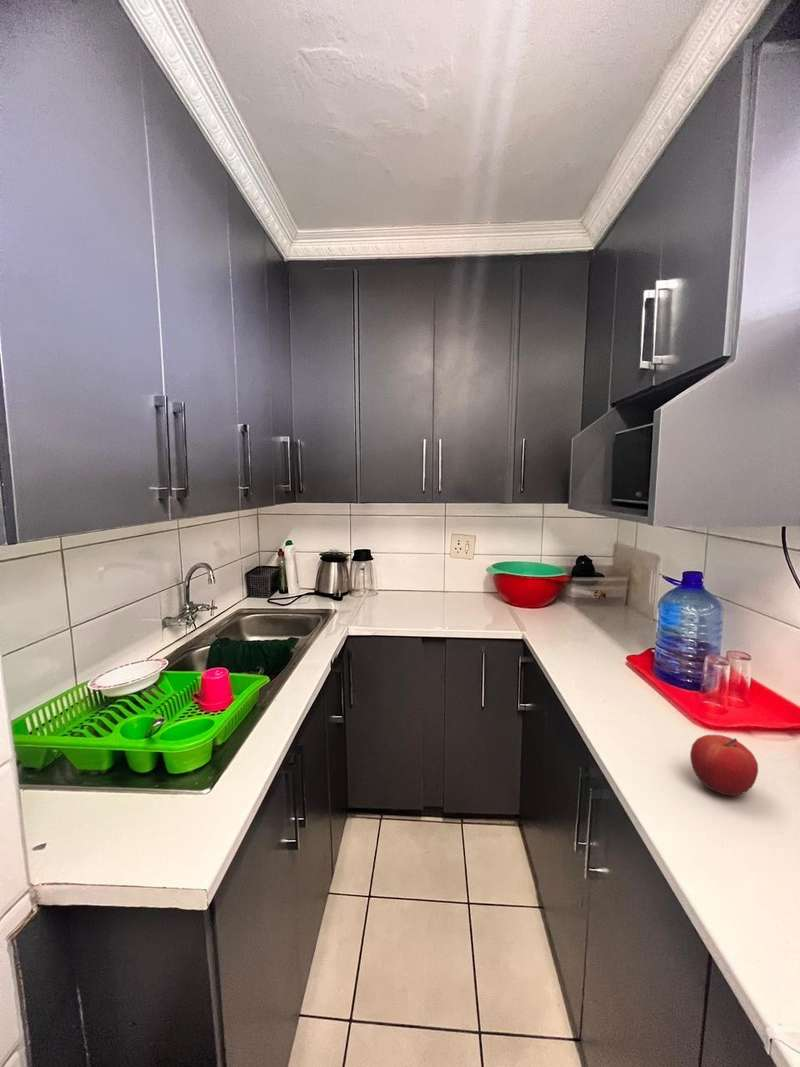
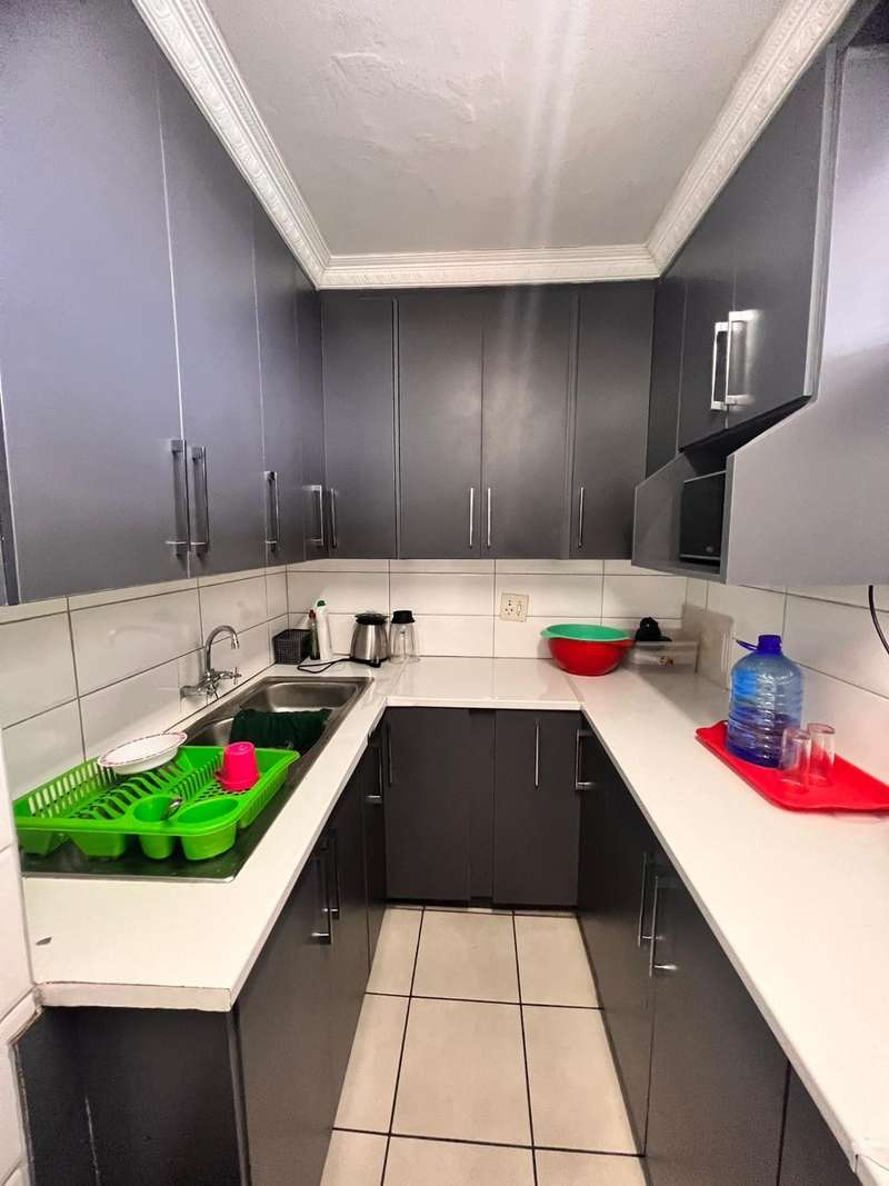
- fruit [689,734,759,797]
